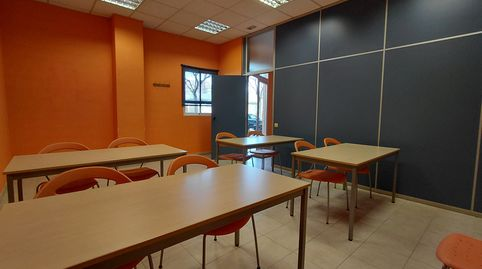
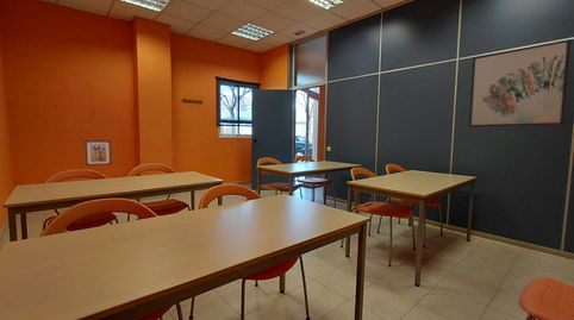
+ wall art [468,38,572,127]
+ wall art [83,139,113,167]
